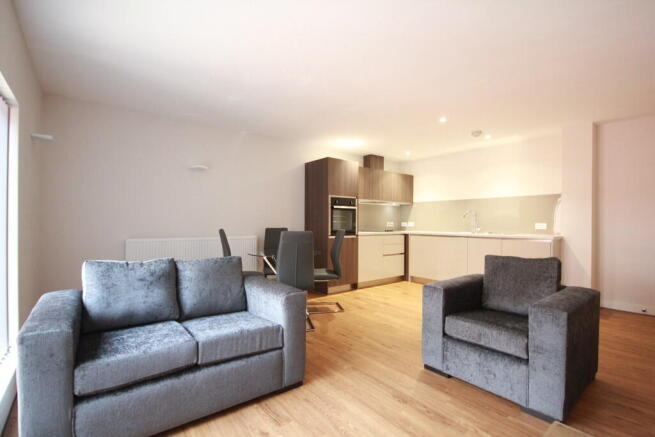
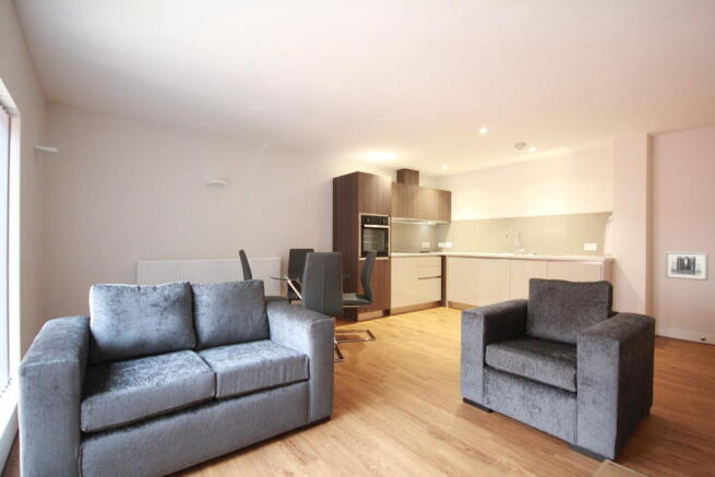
+ wall art [664,251,710,282]
